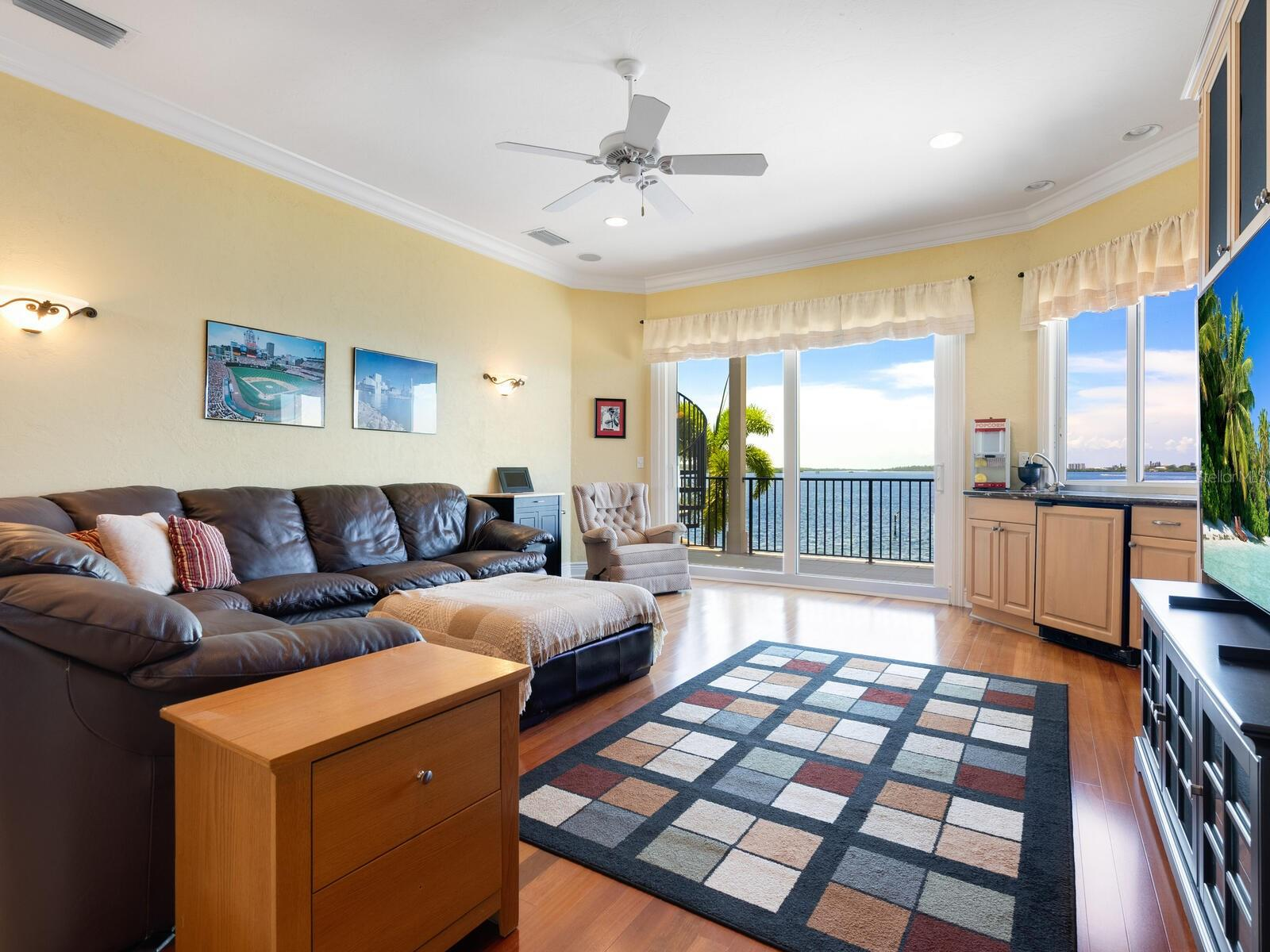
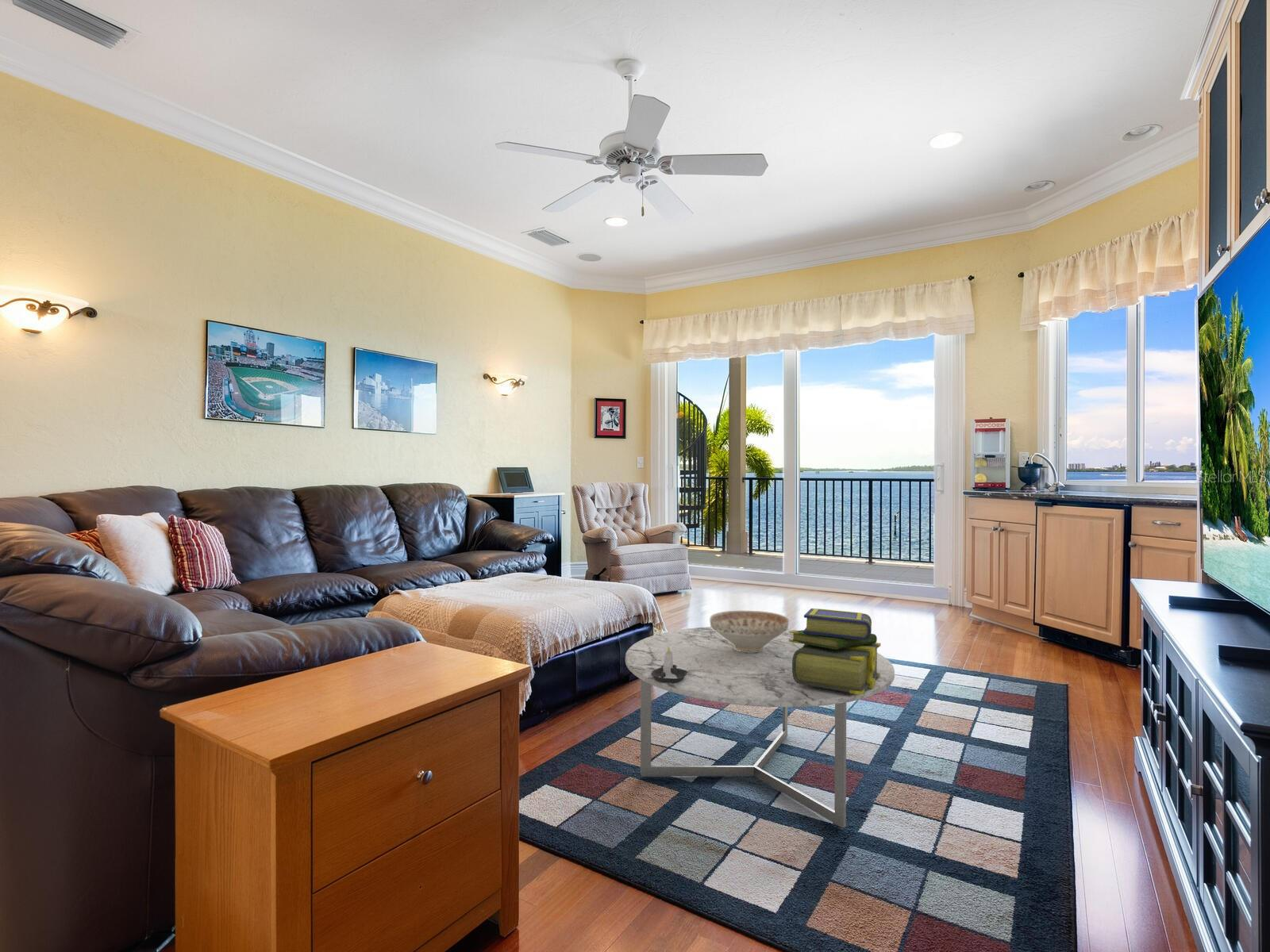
+ decorative bowl [709,610,790,653]
+ stack of books [789,608,882,695]
+ candle [651,647,687,682]
+ coffee table [625,626,895,828]
